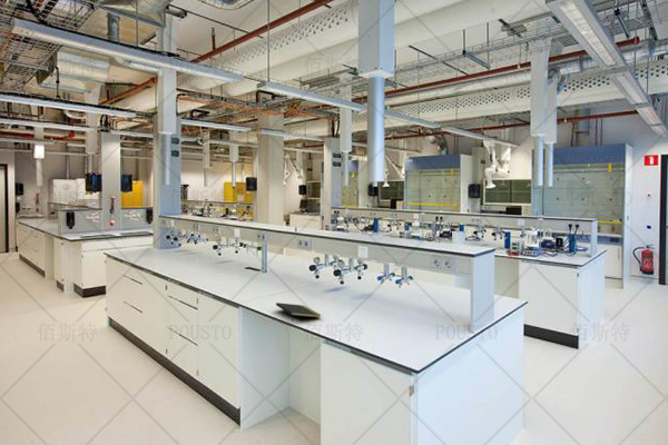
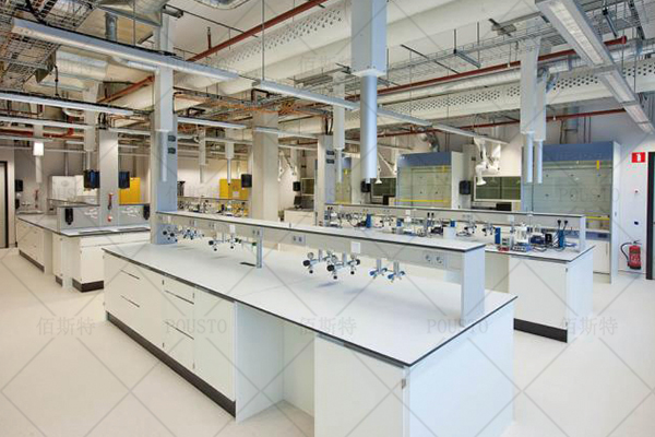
- notepad [275,301,322,323]
